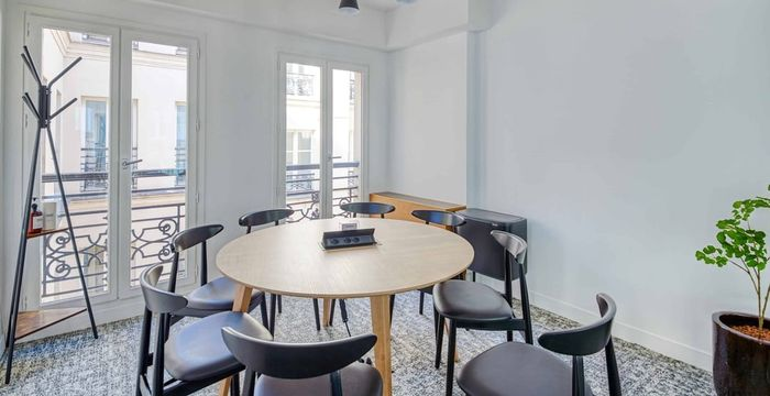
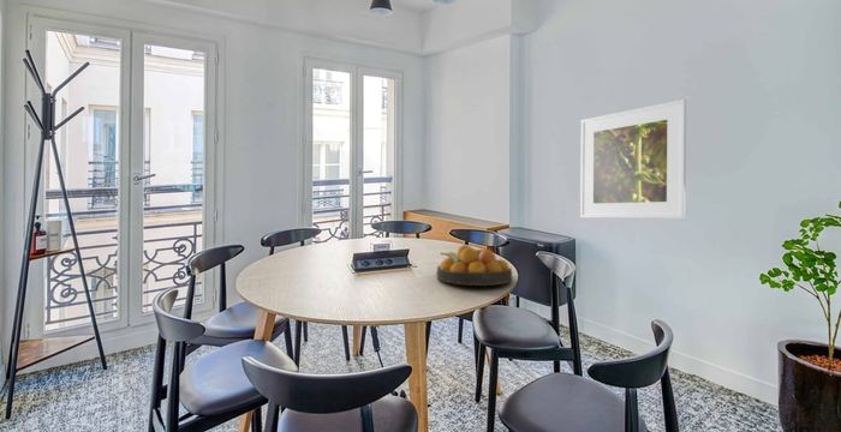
+ fruit bowl [435,244,513,287]
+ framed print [579,98,687,220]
